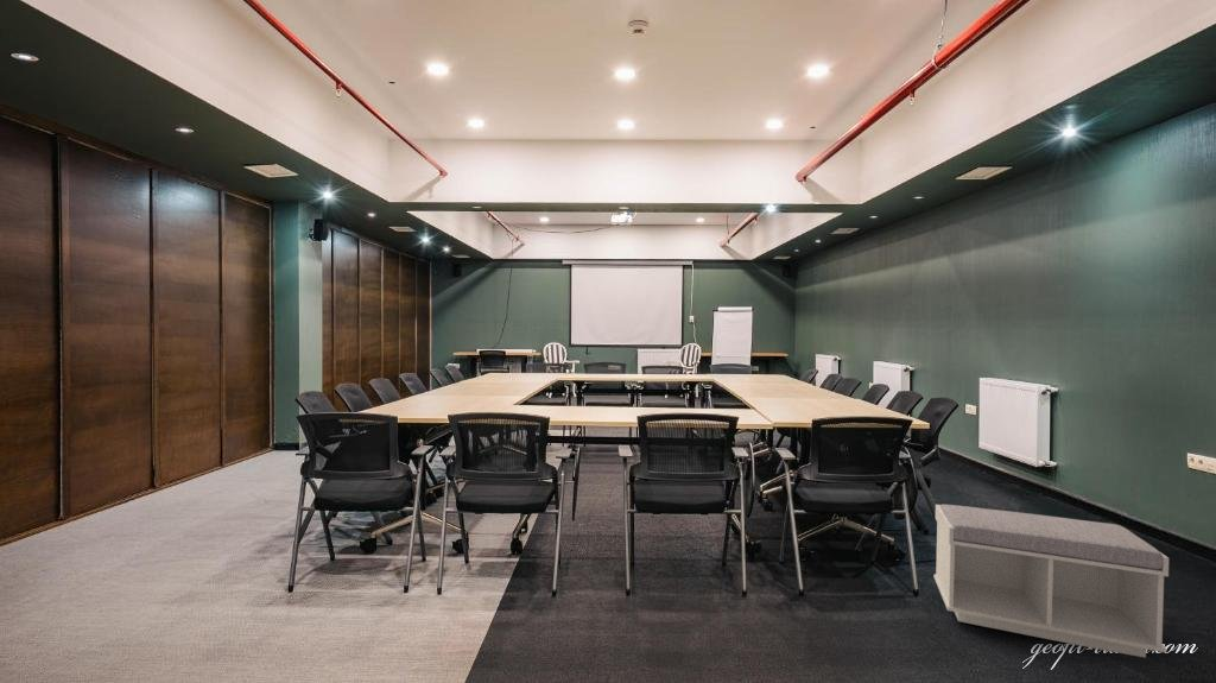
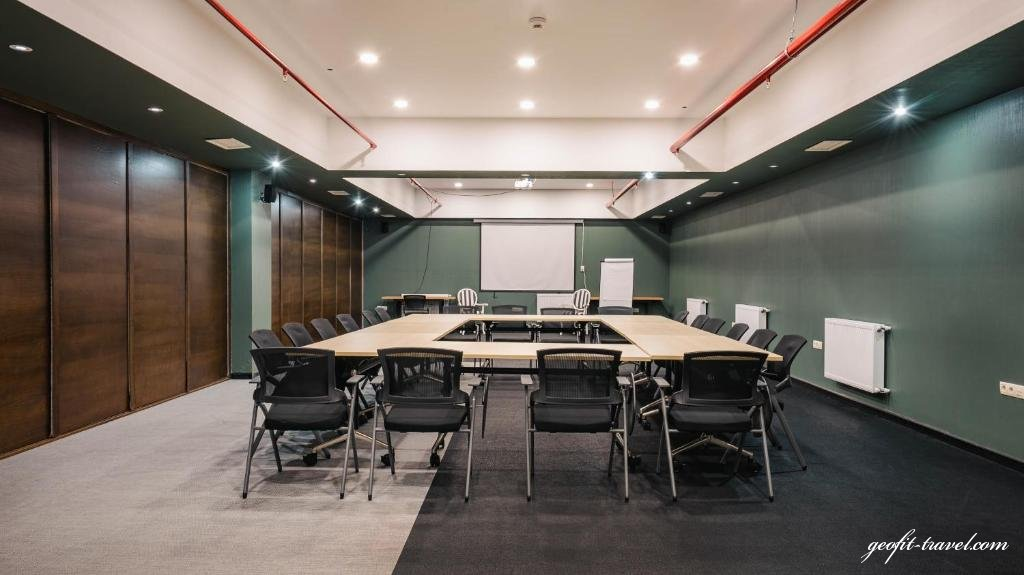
- bench [933,504,1170,659]
